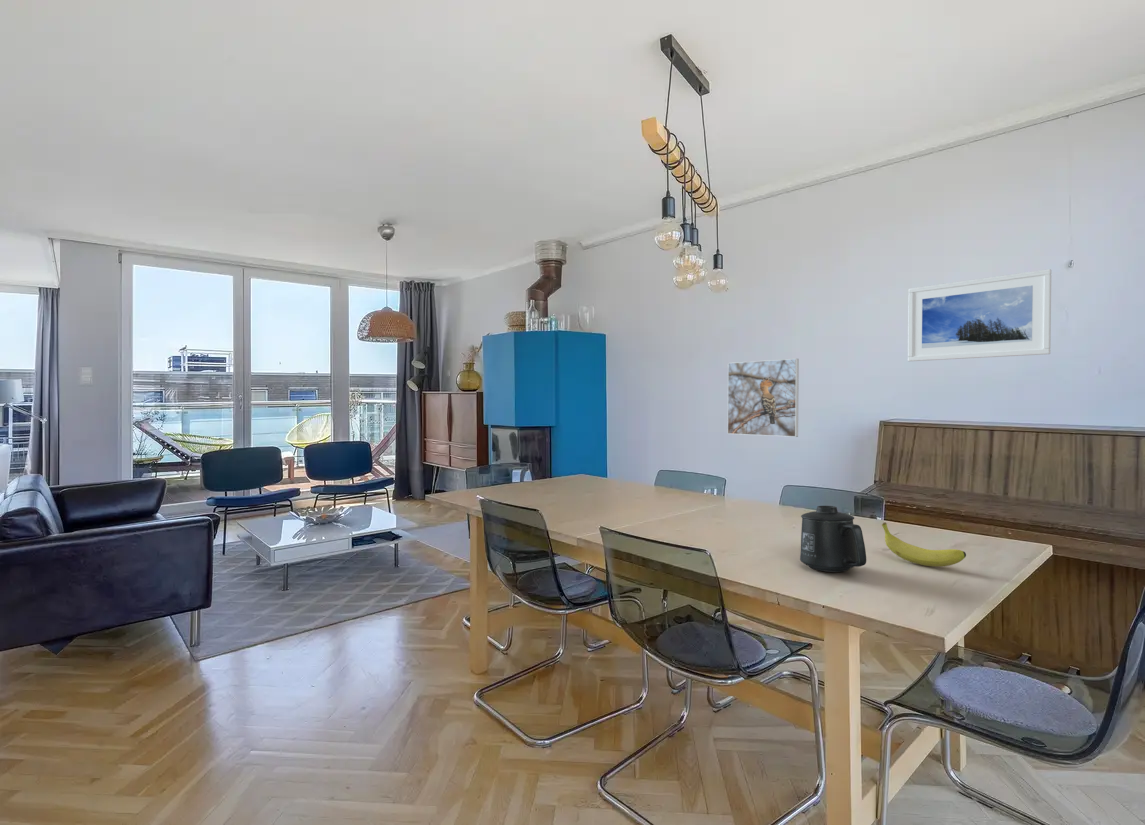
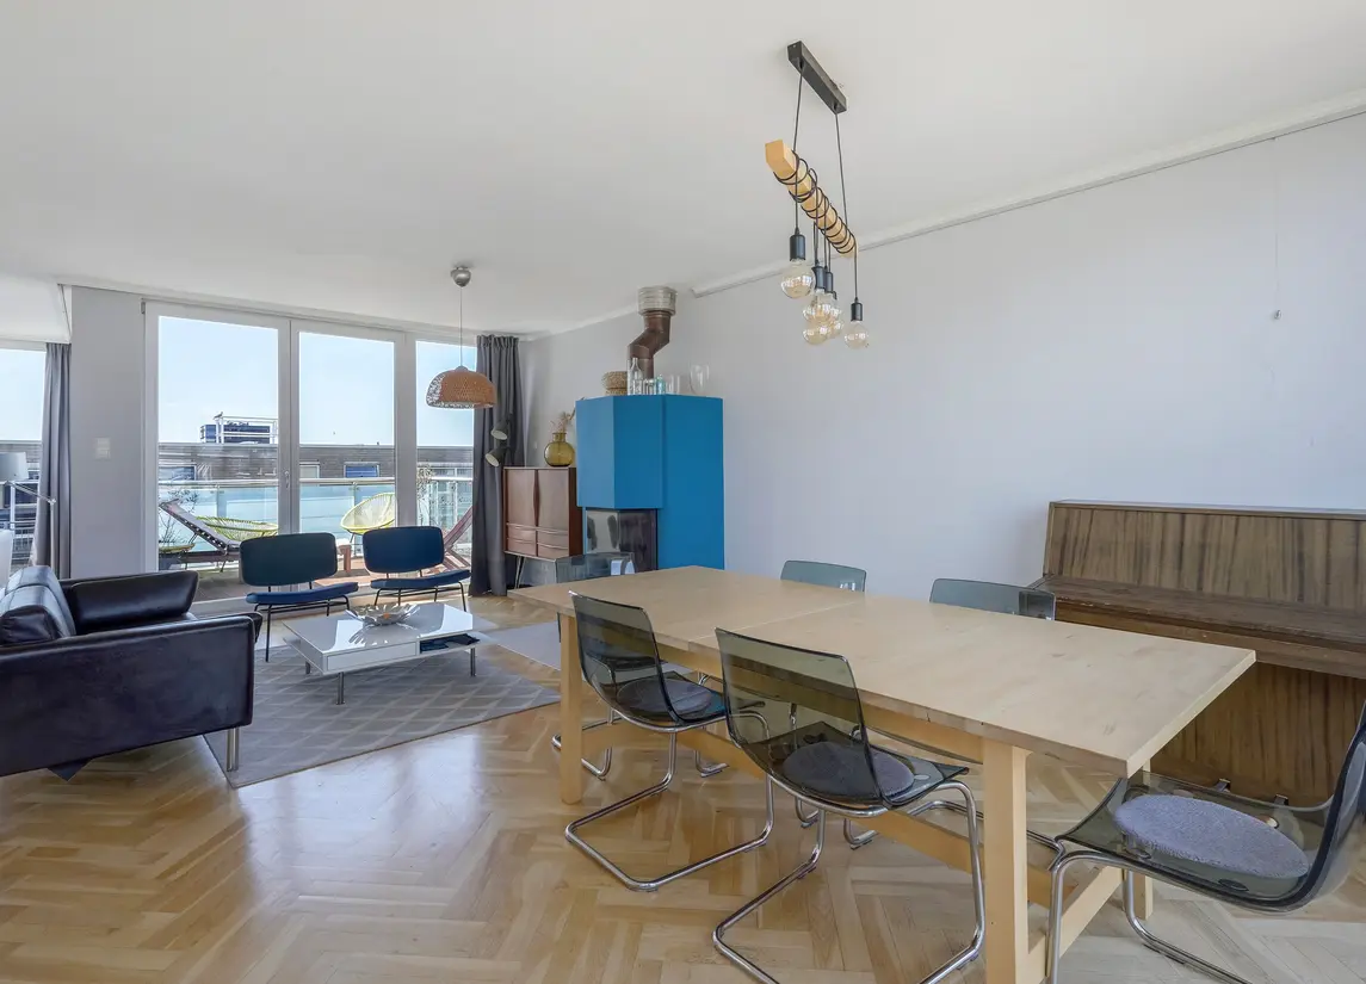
- mug [799,505,867,573]
- fruit [881,521,967,568]
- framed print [907,268,1052,362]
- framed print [726,358,800,438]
